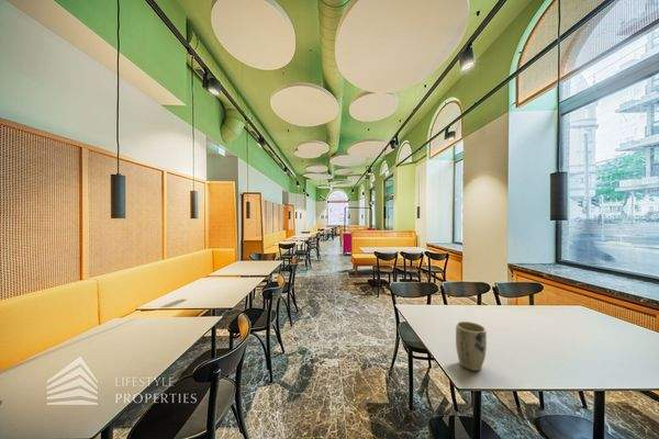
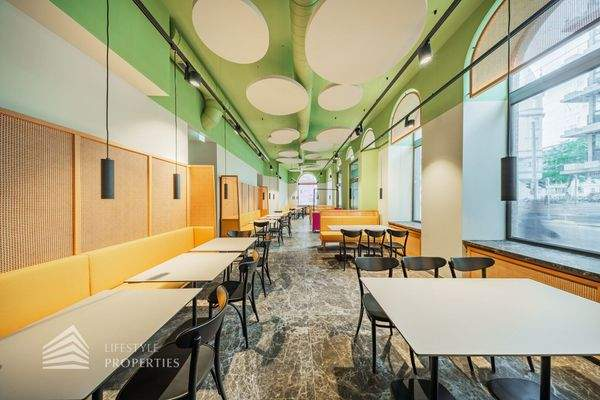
- plant pot [455,320,488,372]
